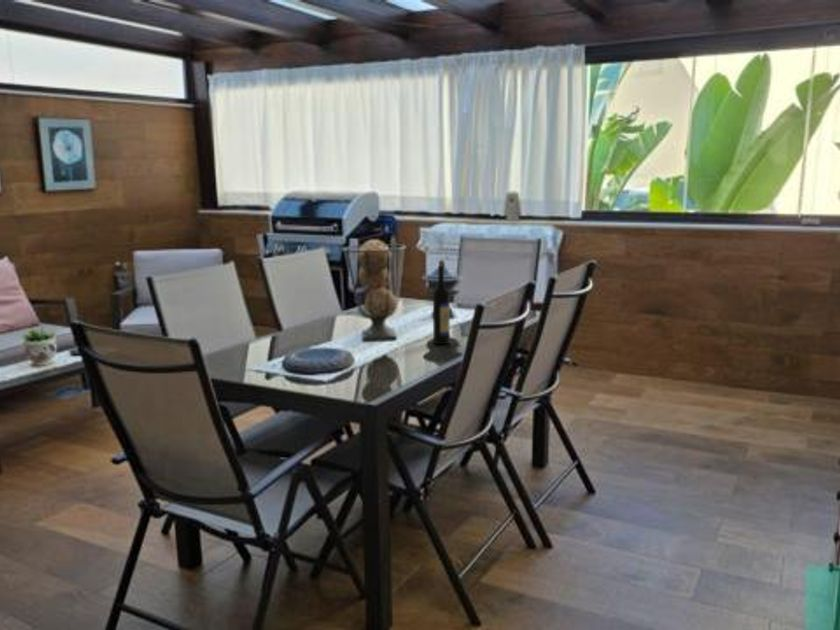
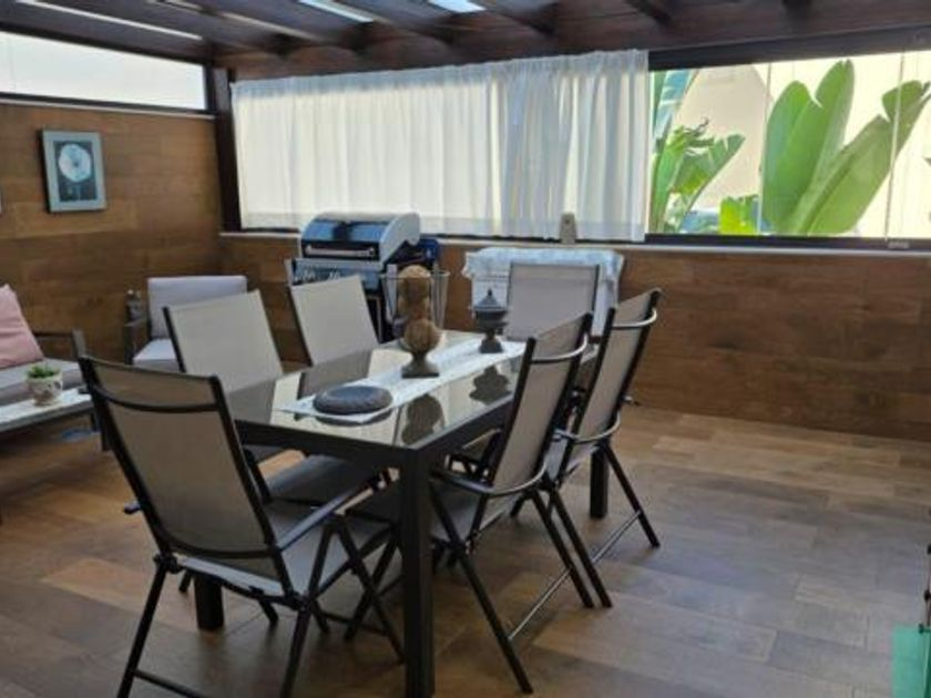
- wine bottle [432,260,451,345]
